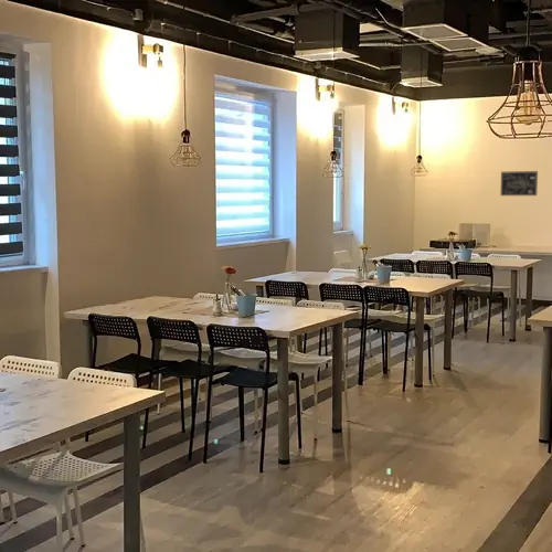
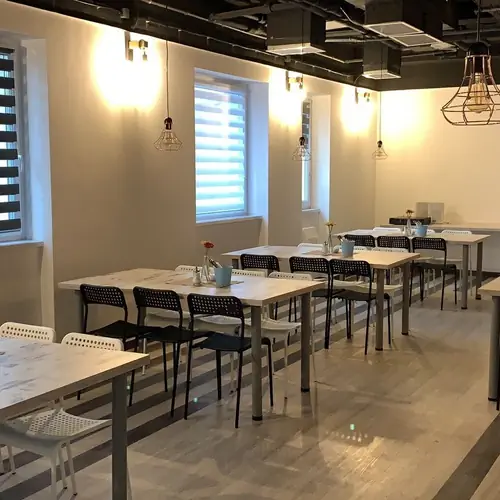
- wall art [499,170,539,197]
